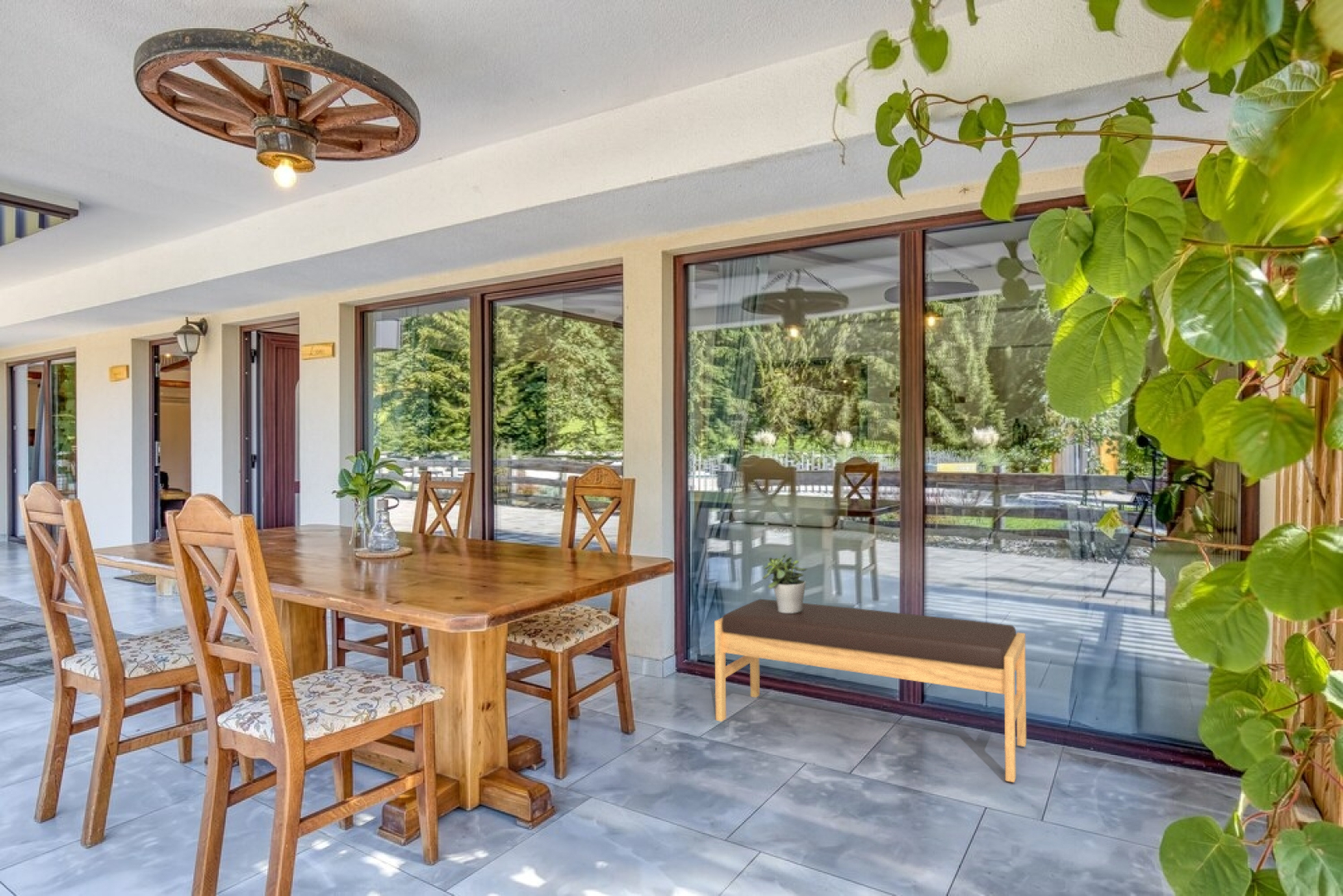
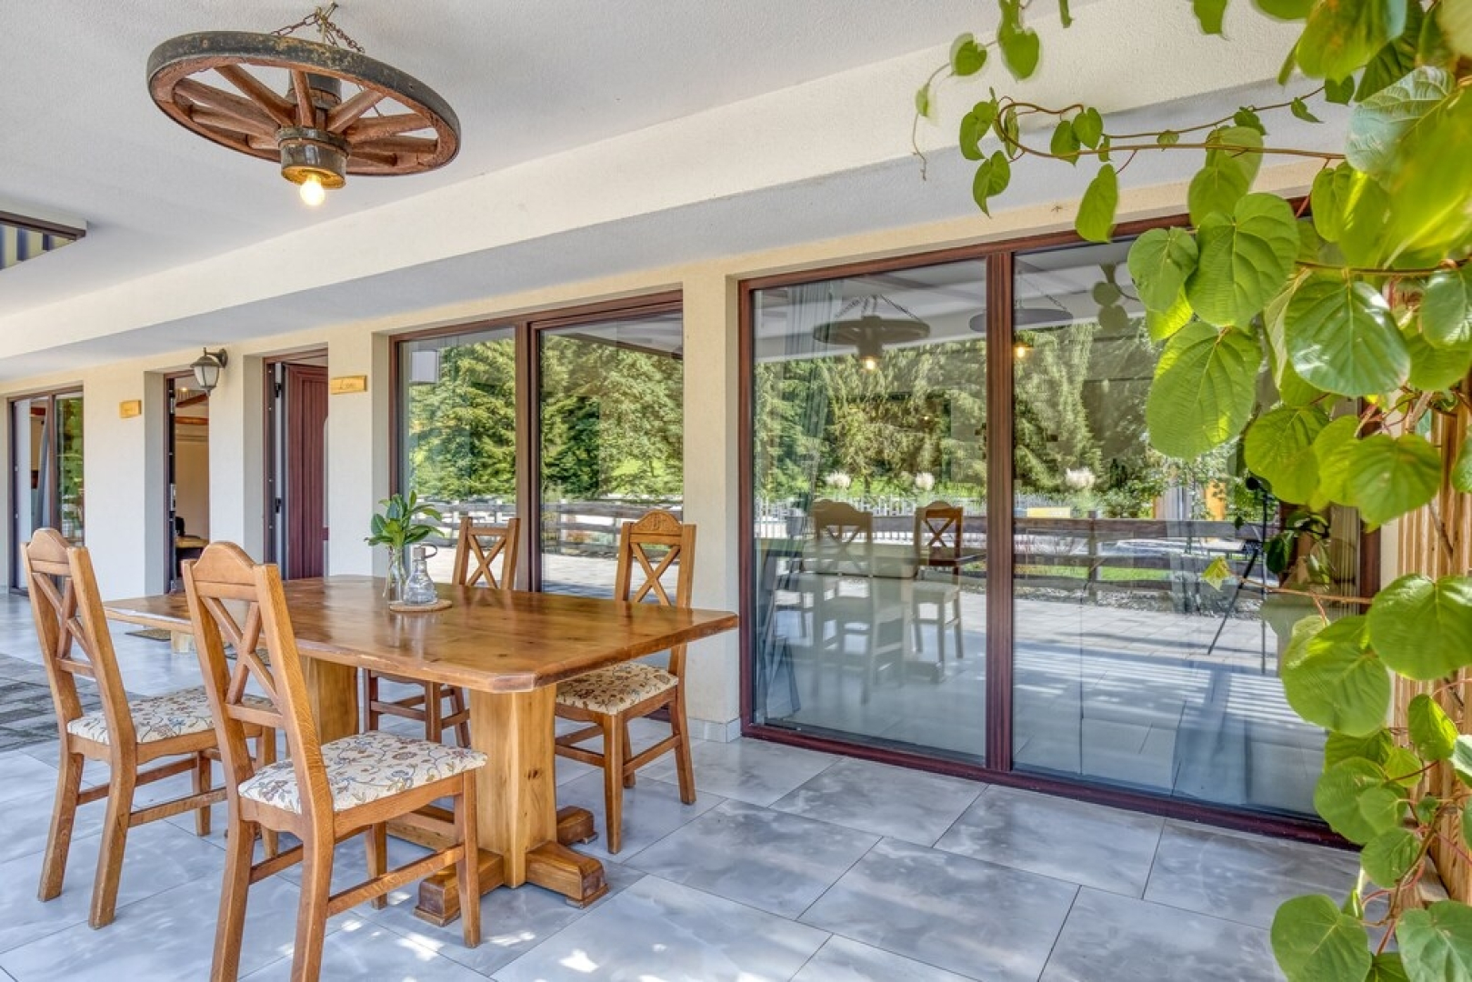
- potted plant [762,553,808,613]
- bench [714,598,1027,783]
